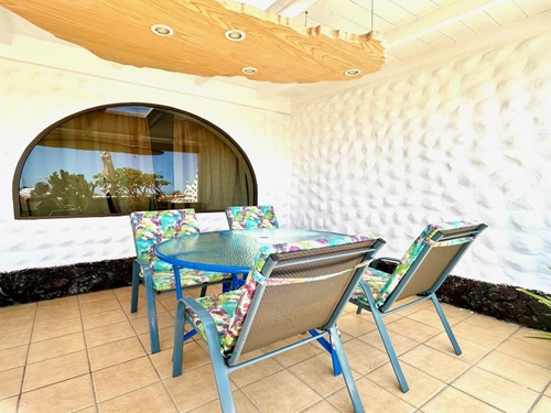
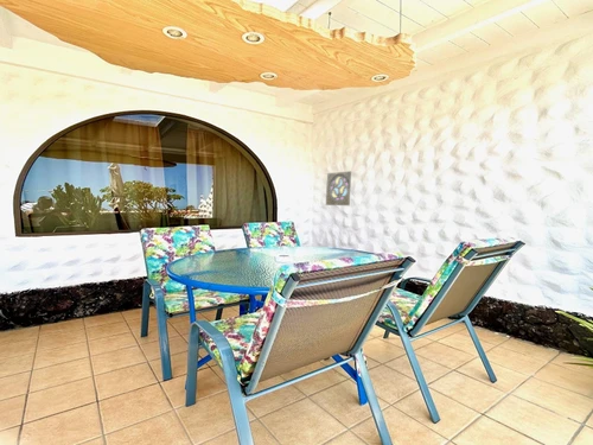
+ wall ornament [325,170,352,206]
